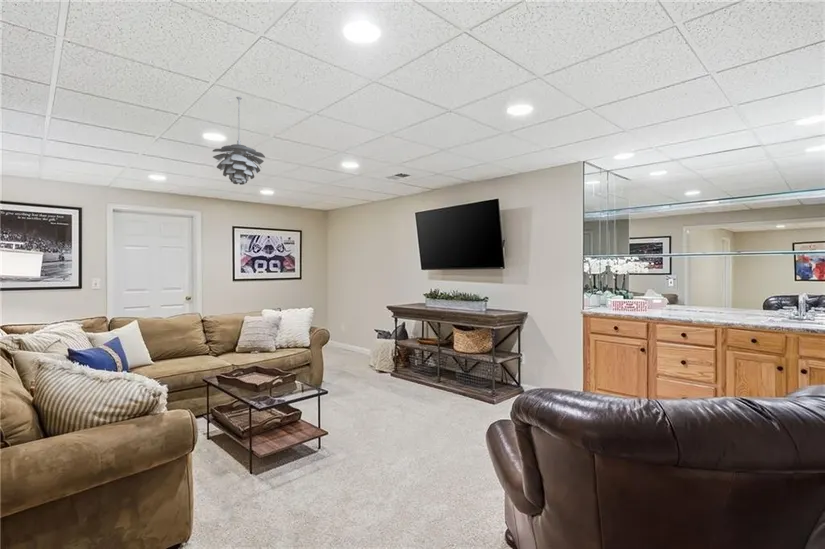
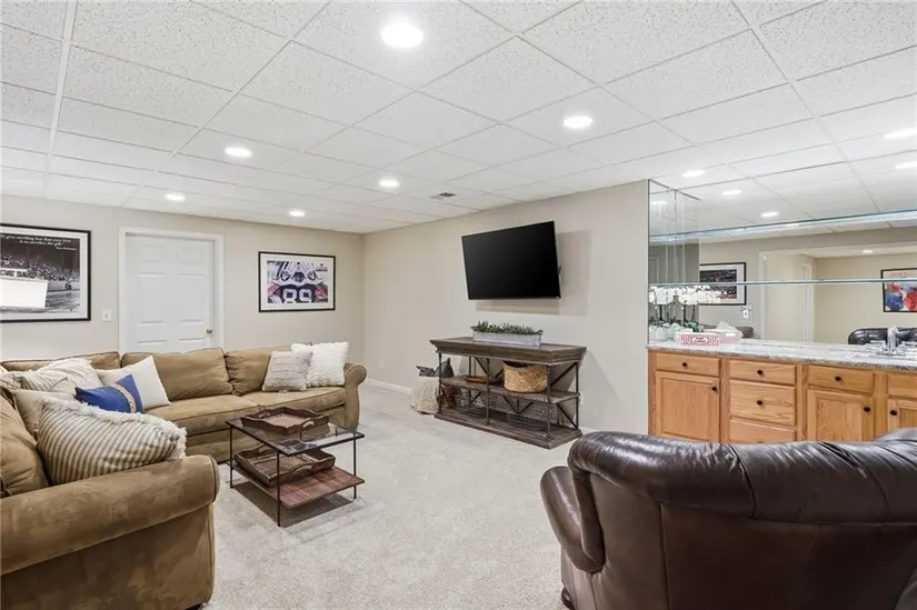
- pendant light [212,96,266,186]
